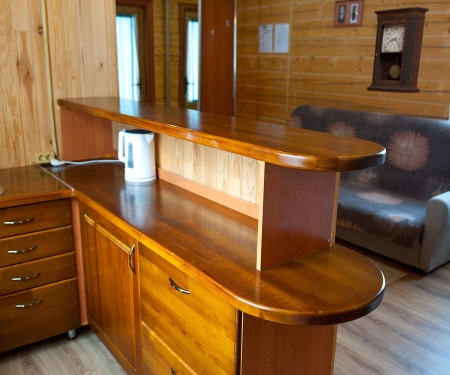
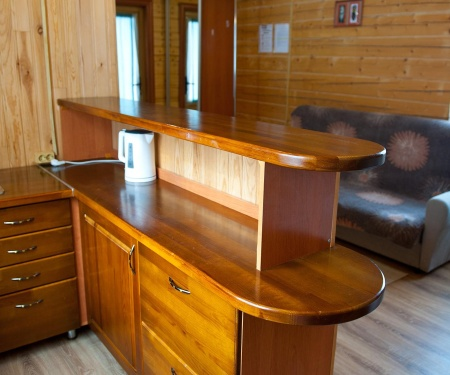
- pendulum clock [366,6,430,94]
